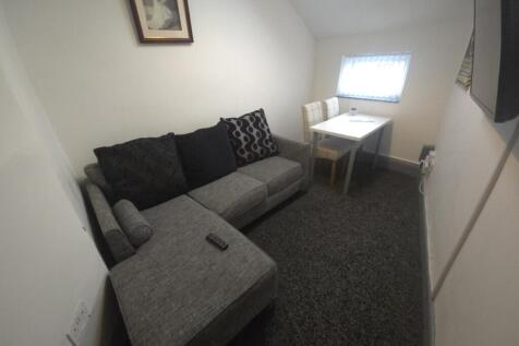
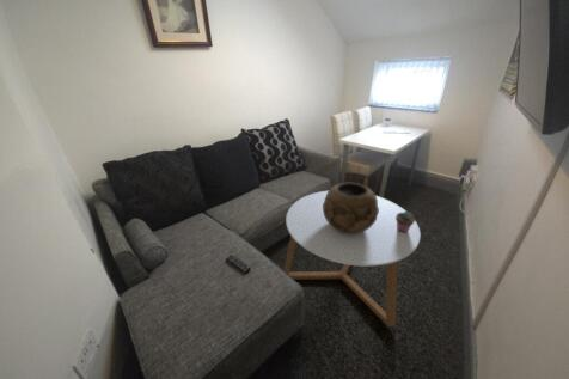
+ coffee table [283,190,422,329]
+ decorative bowl [323,182,379,233]
+ potted succulent [396,210,416,233]
